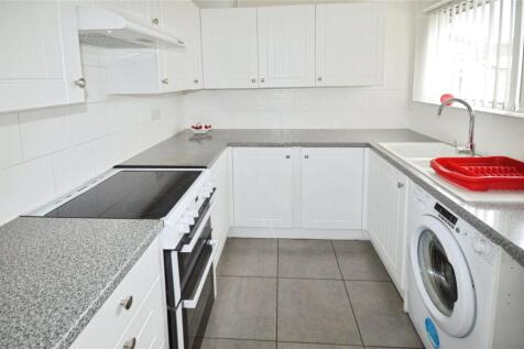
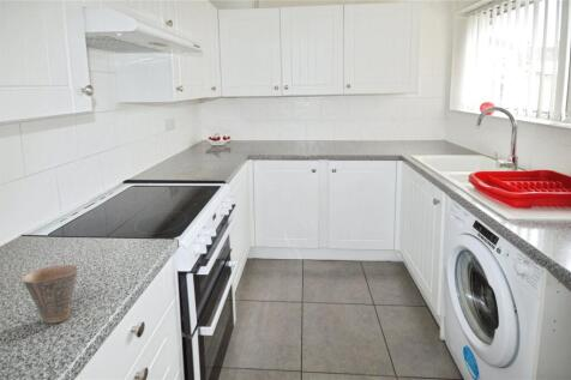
+ cup [22,264,79,325]
